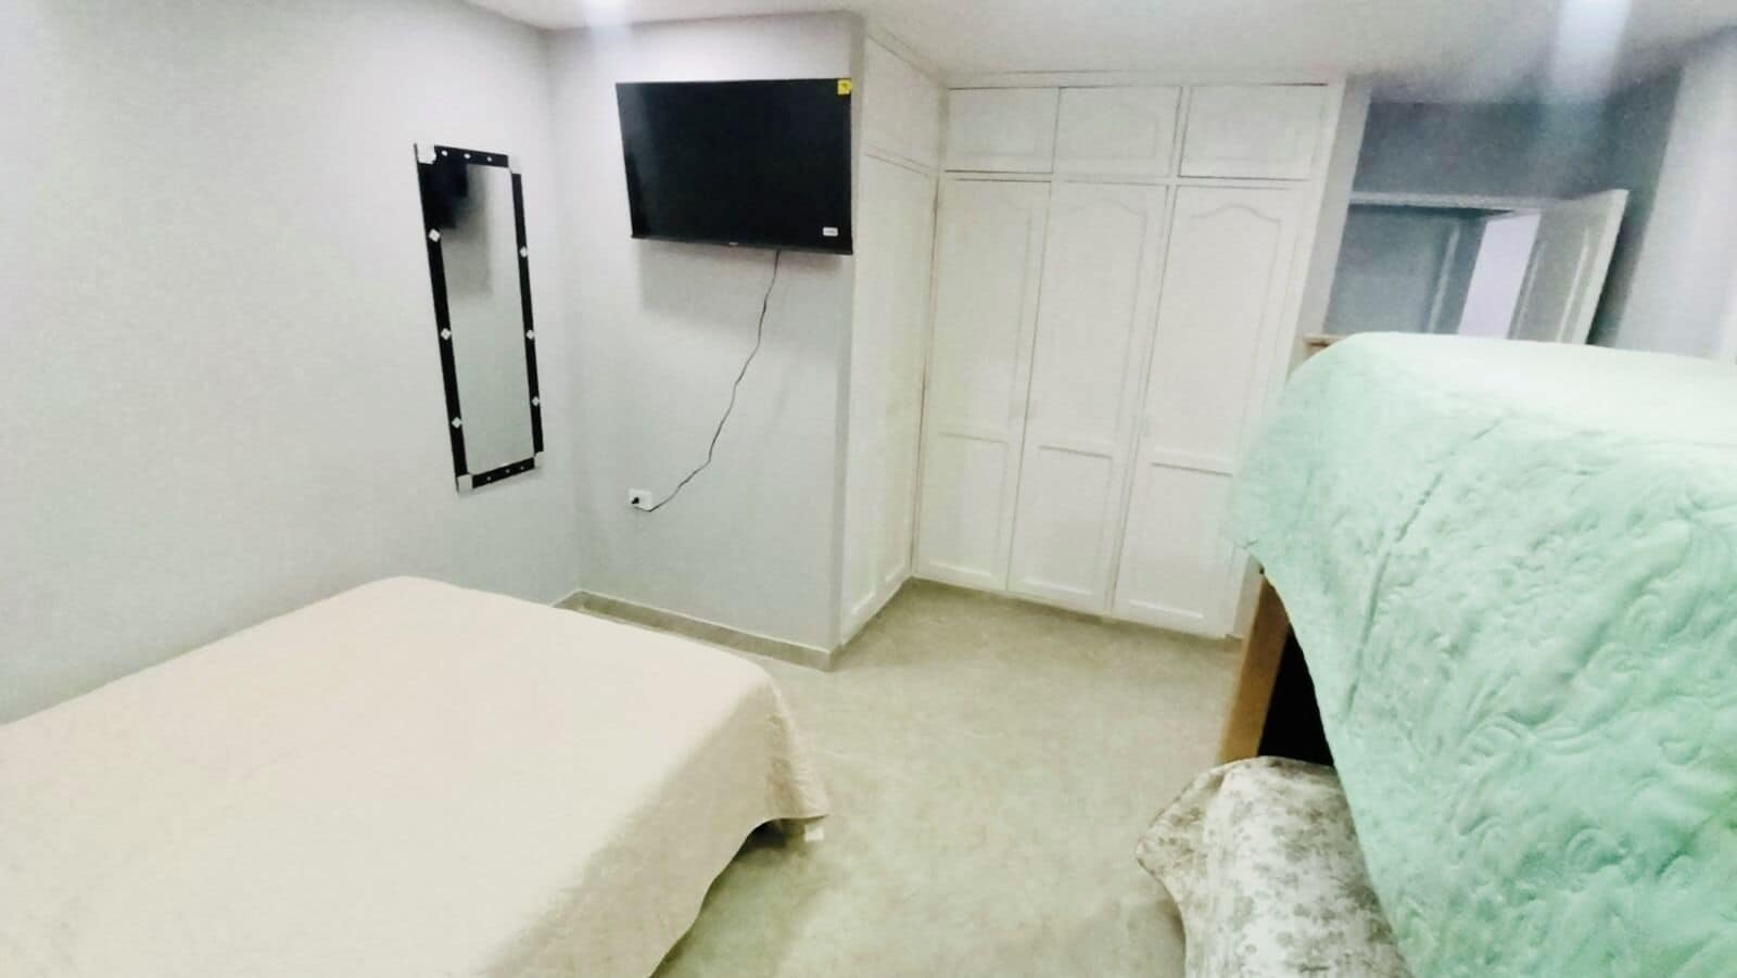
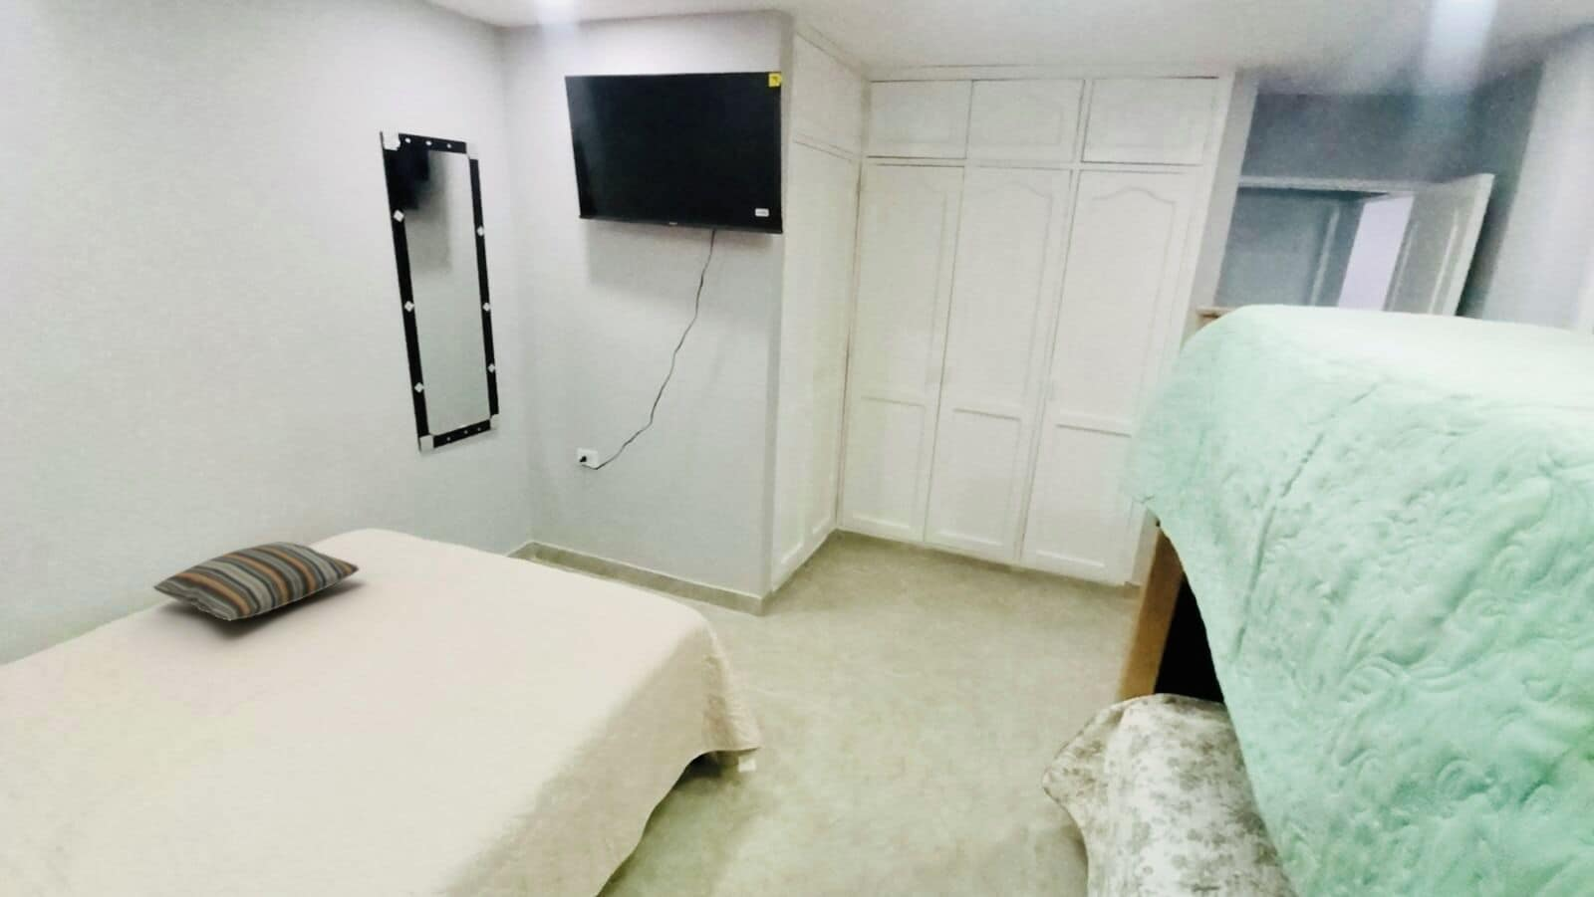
+ pillow [152,540,360,621]
